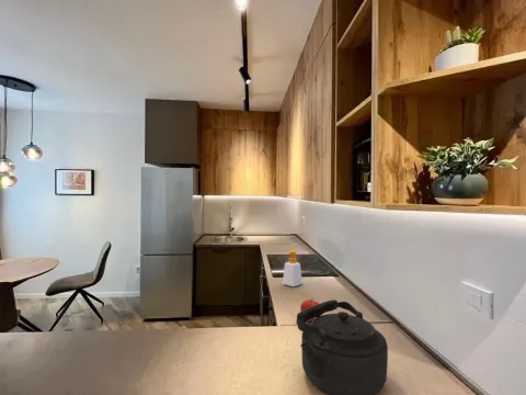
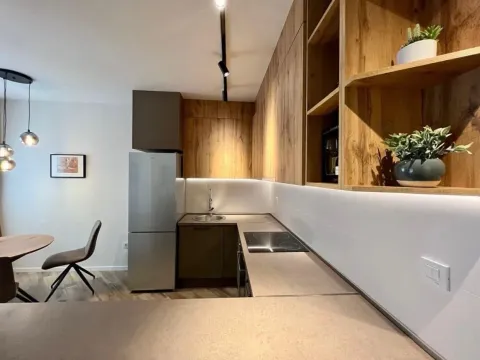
- kettle [296,298,389,395]
- soap bottle [281,249,302,287]
- fruit [299,297,320,324]
